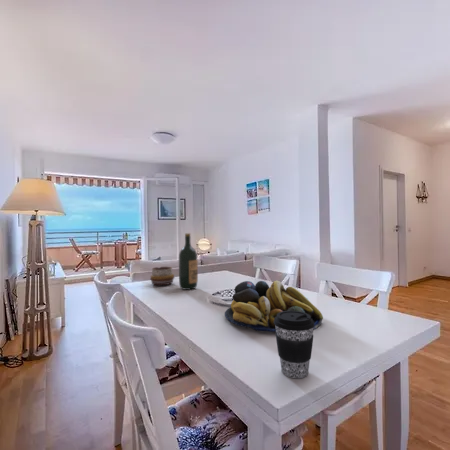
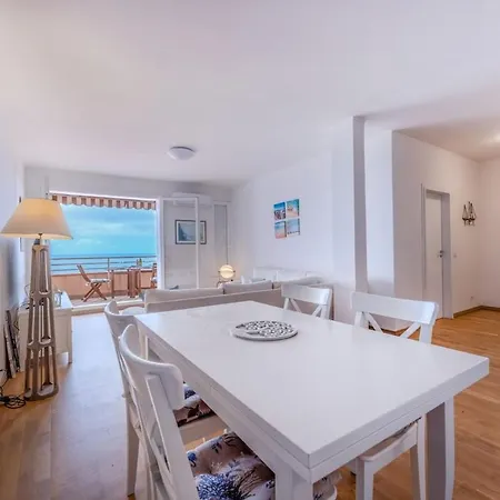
- wine bottle [178,232,199,291]
- decorative bowl [149,266,175,286]
- coffee cup [274,311,314,379]
- fruit bowl [224,280,324,332]
